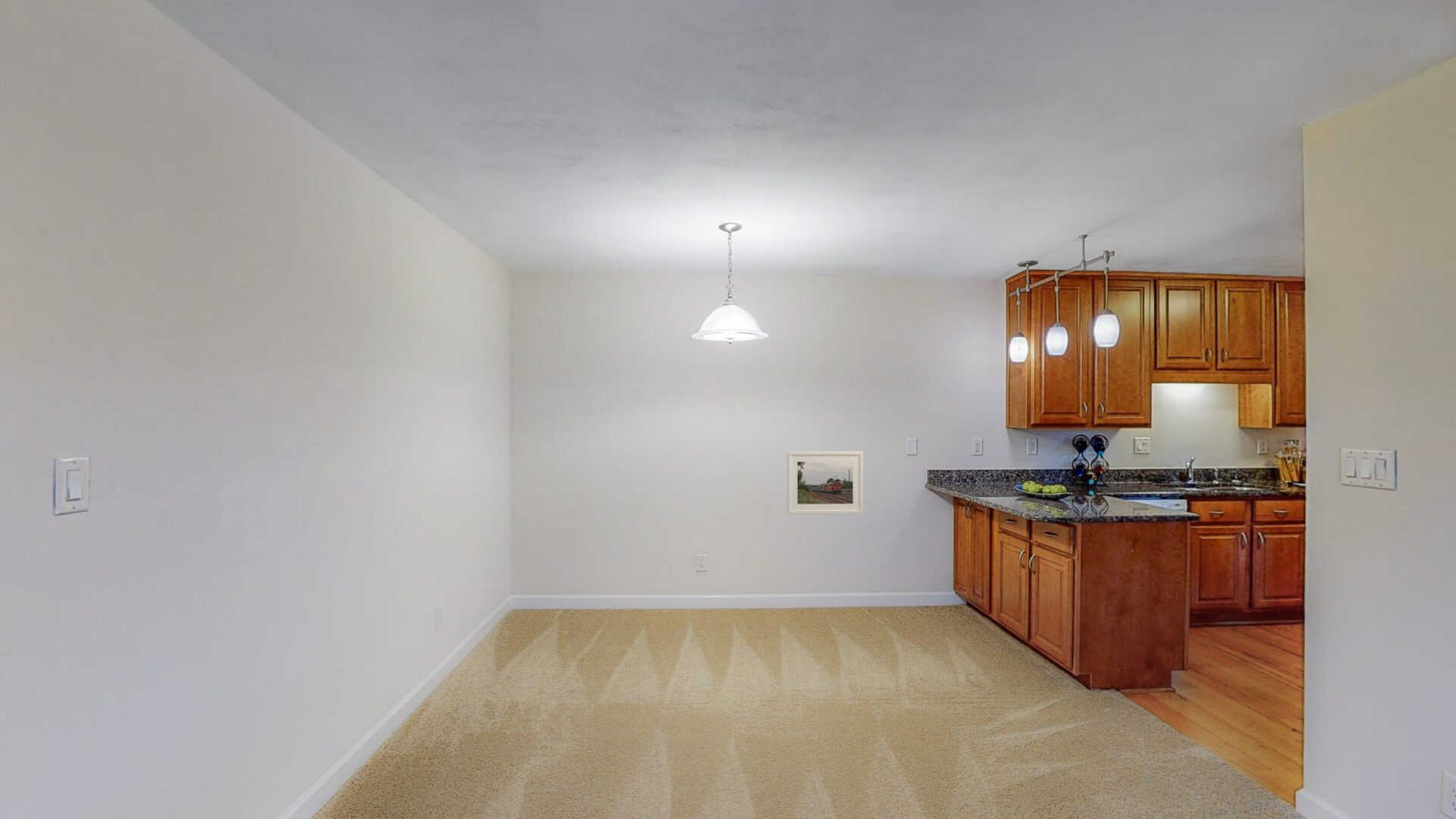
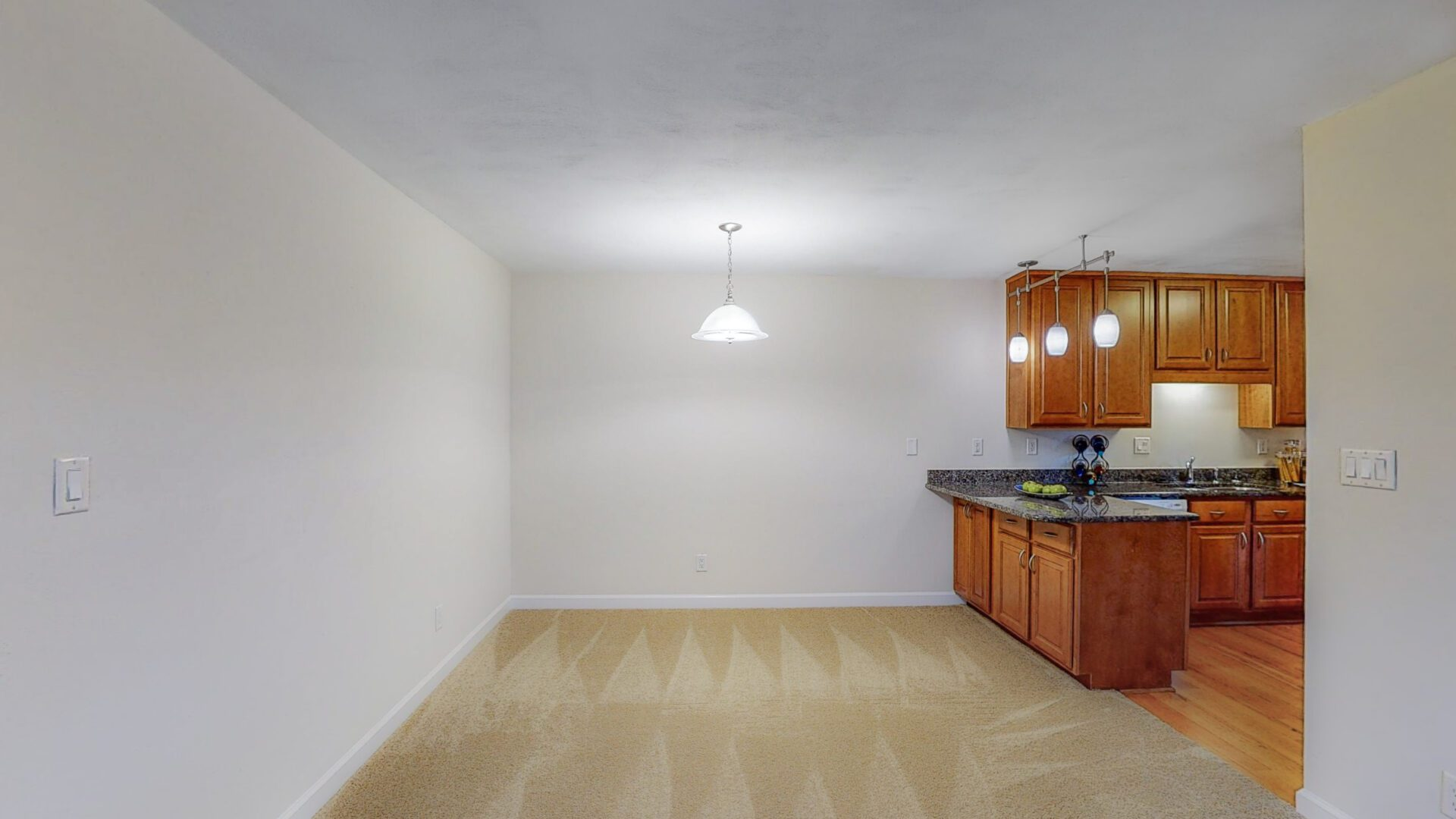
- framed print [786,450,864,515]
